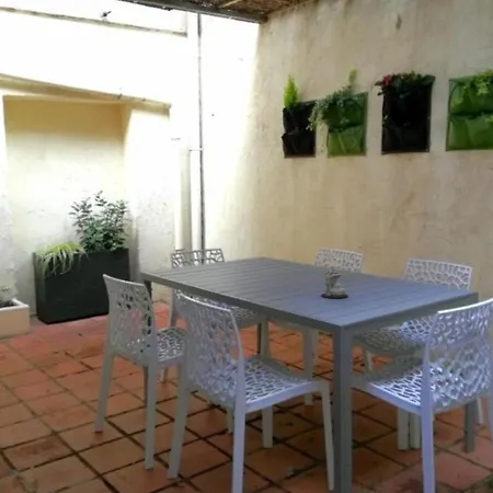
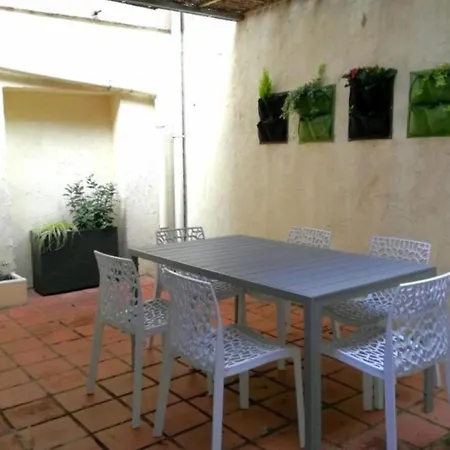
- candle [320,267,349,299]
